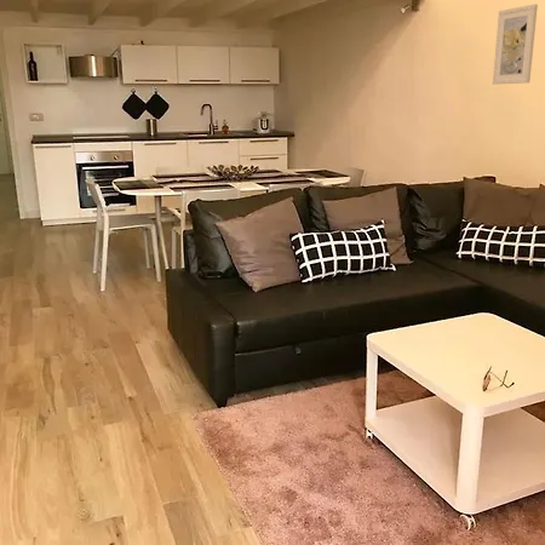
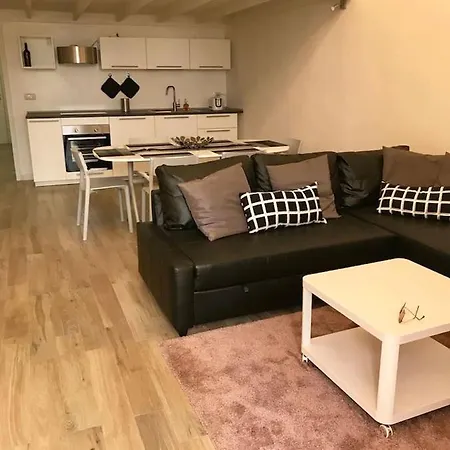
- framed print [492,2,539,85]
